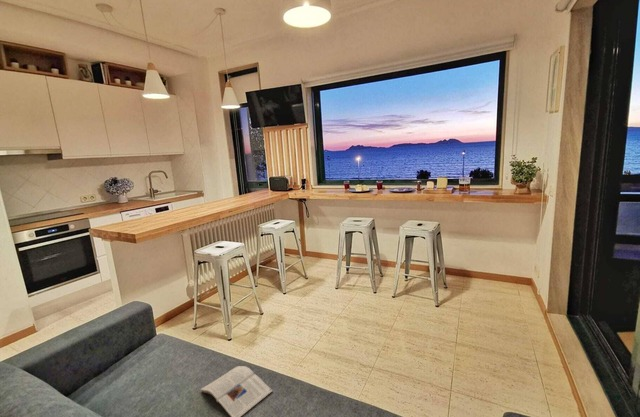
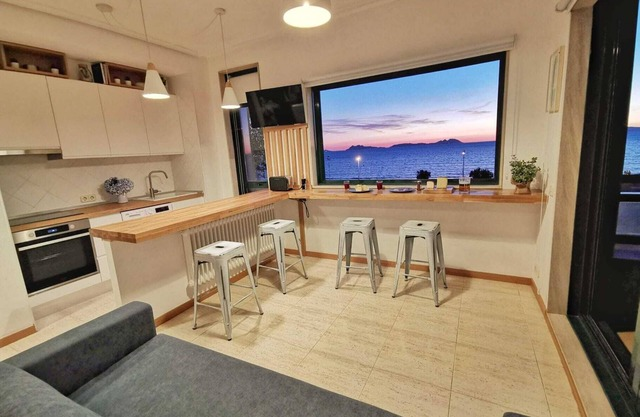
- magazine [200,365,274,417]
